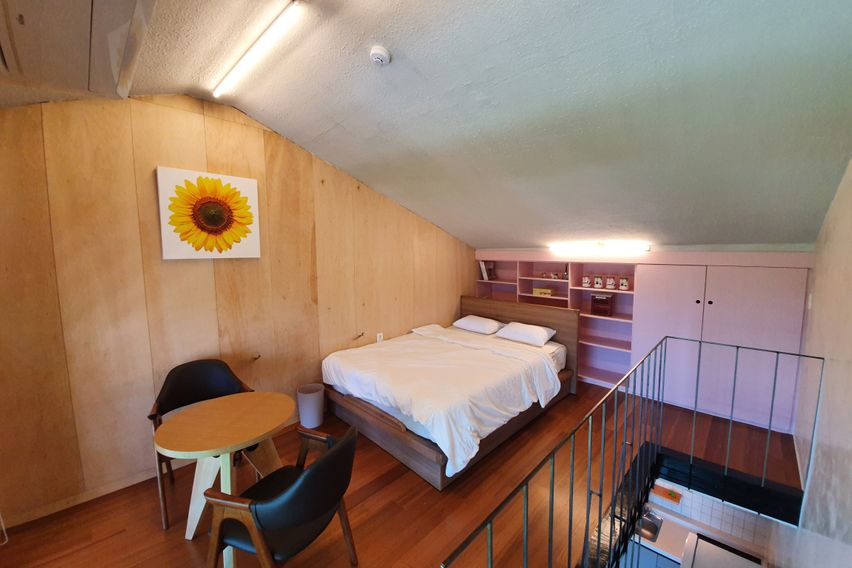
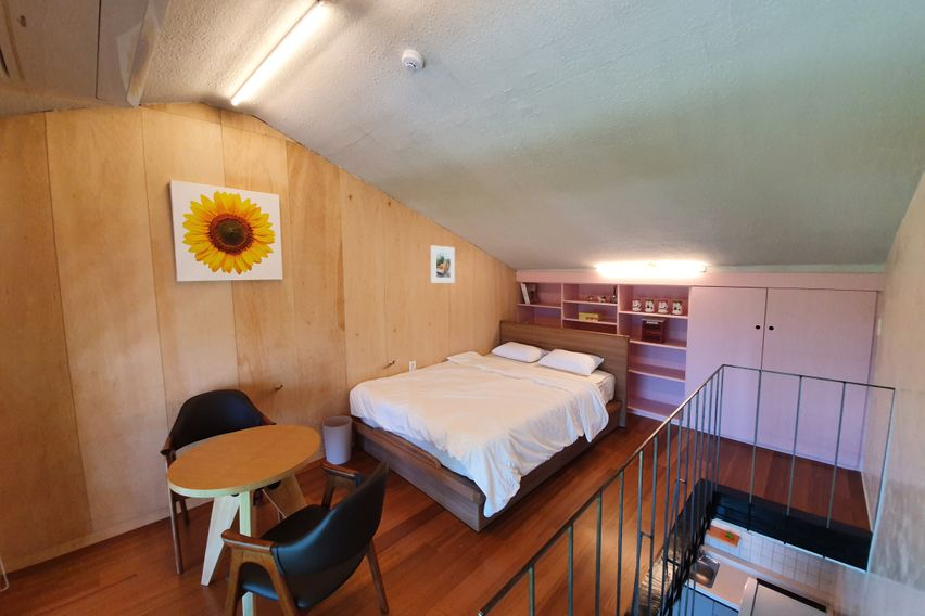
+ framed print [430,245,456,284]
